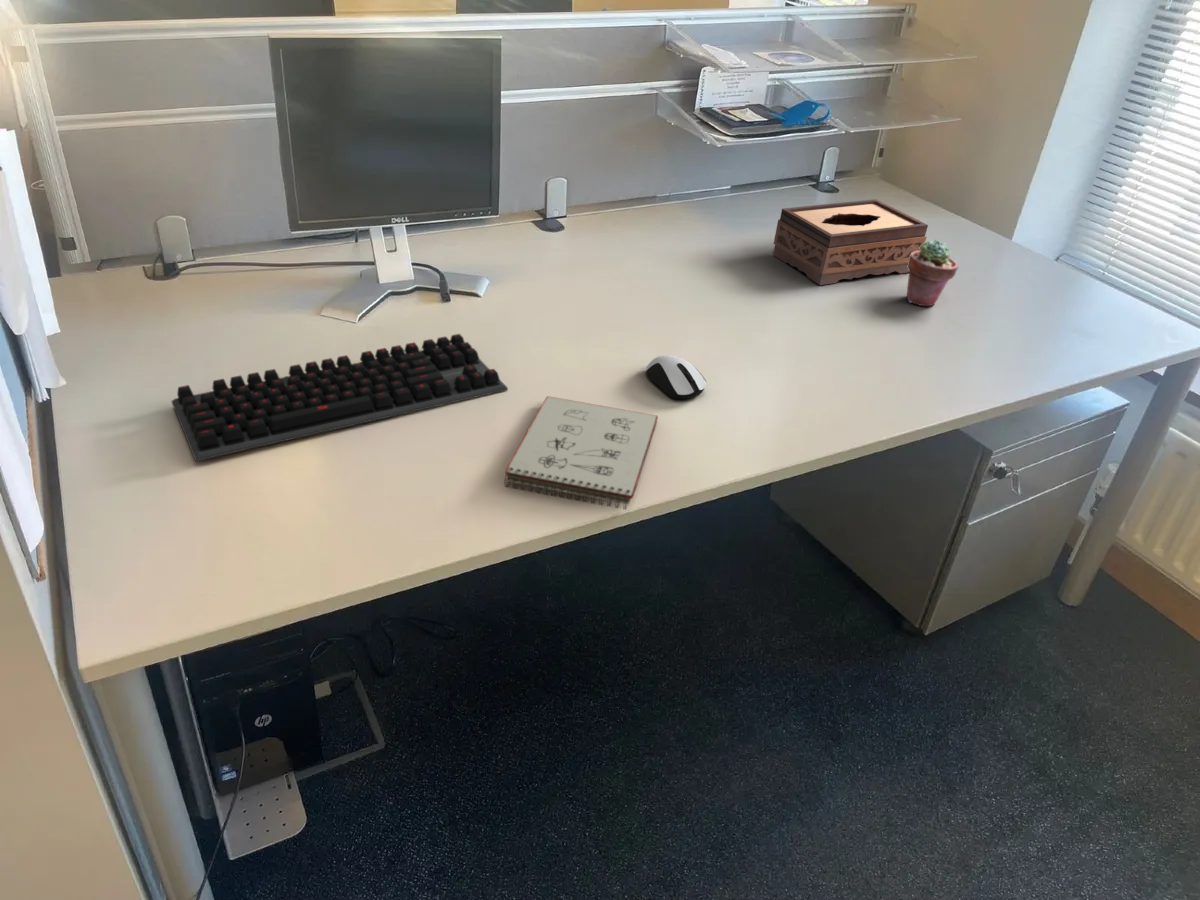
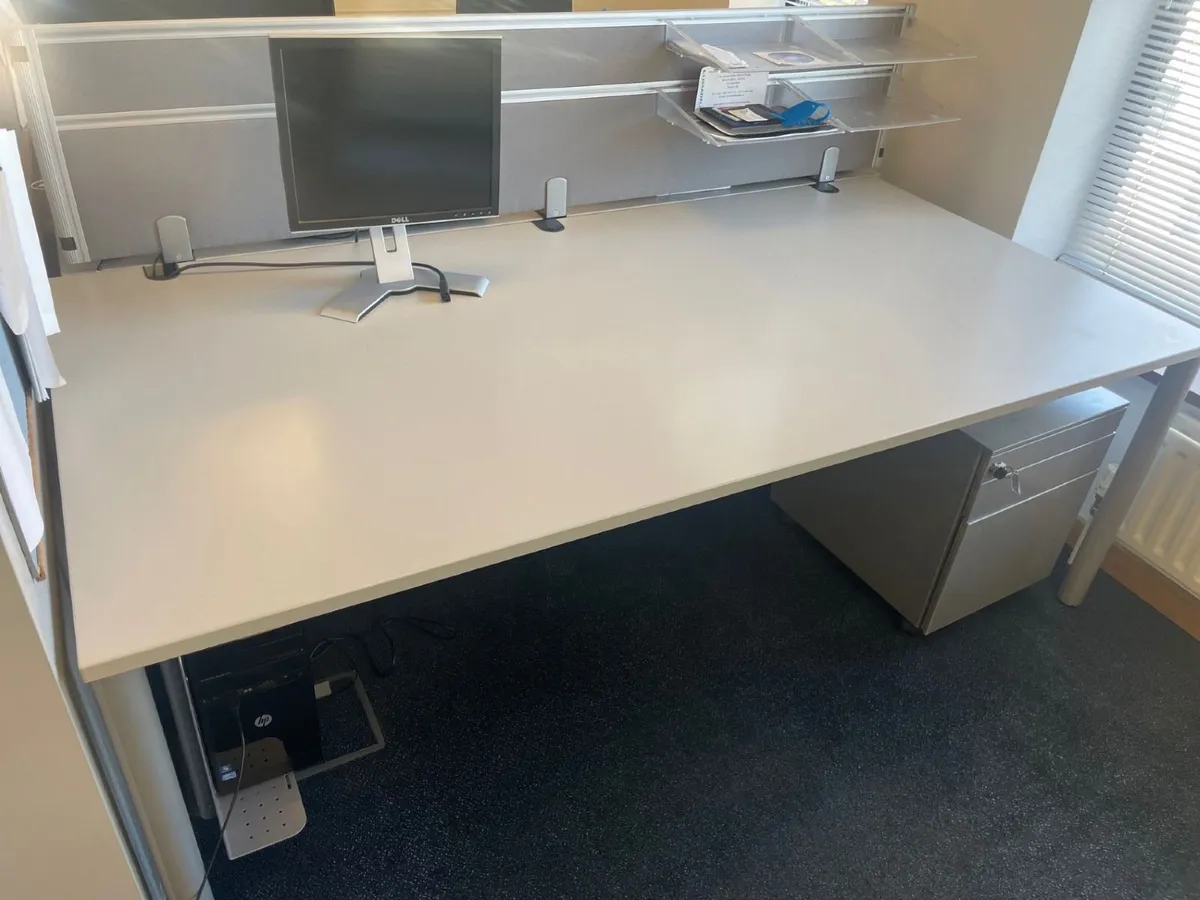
- tissue box [772,198,929,286]
- computer mouse [645,354,708,400]
- computer keyboard [171,333,509,462]
- potted succulent [906,238,960,307]
- notepad [504,395,659,511]
